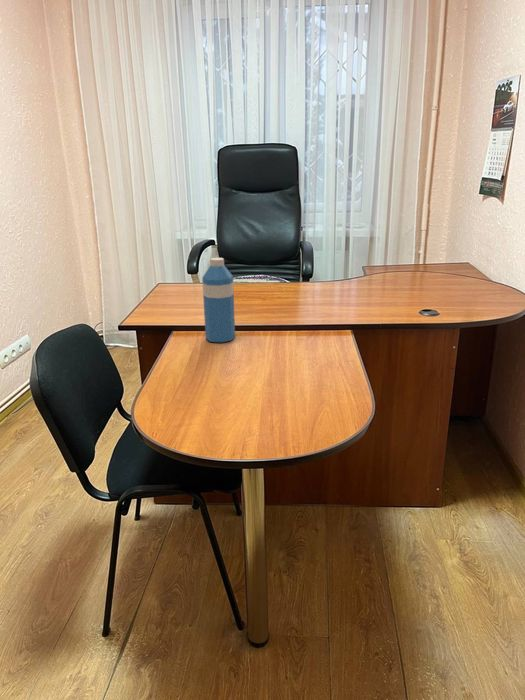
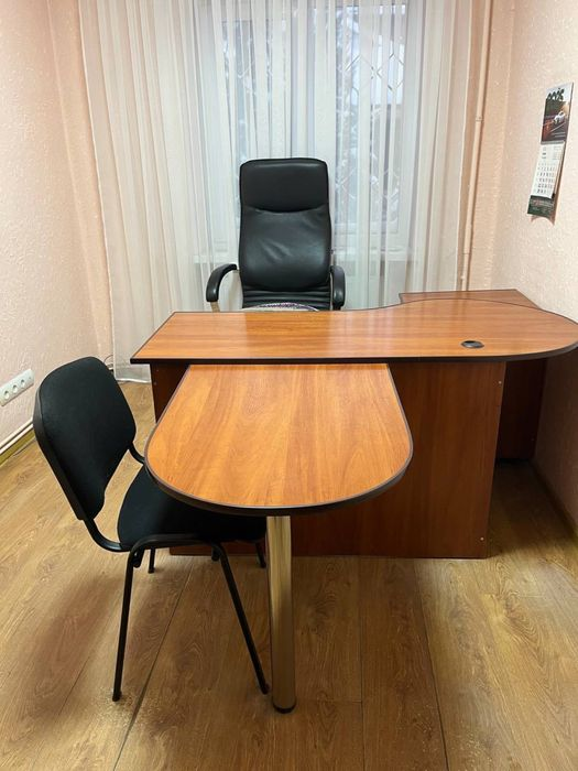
- water bottle [201,257,236,343]
